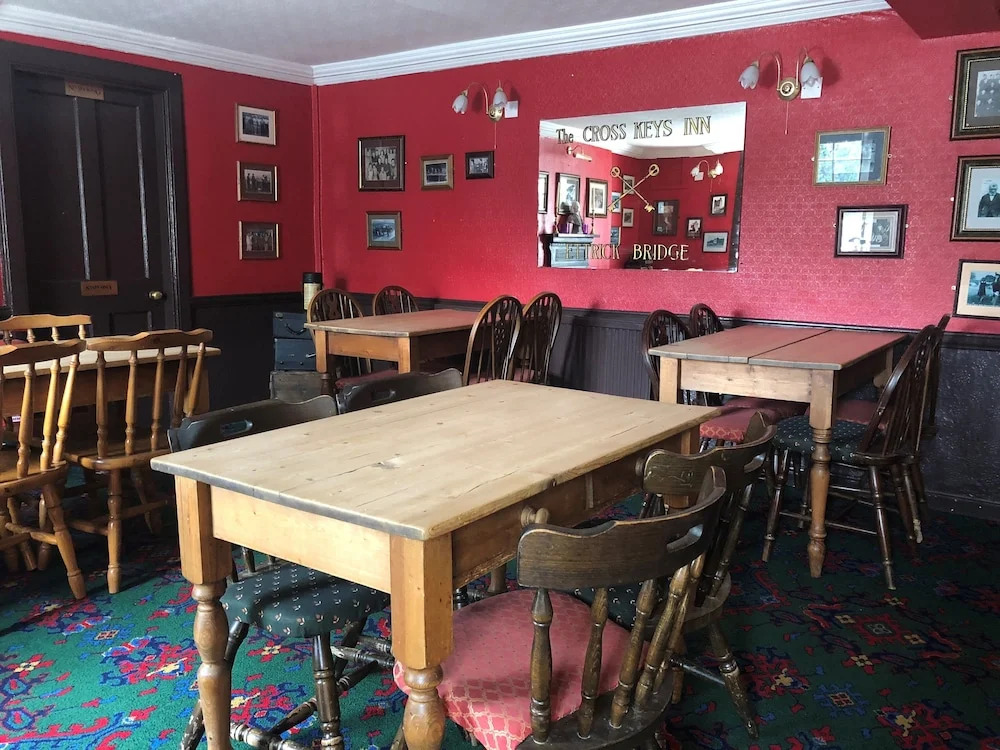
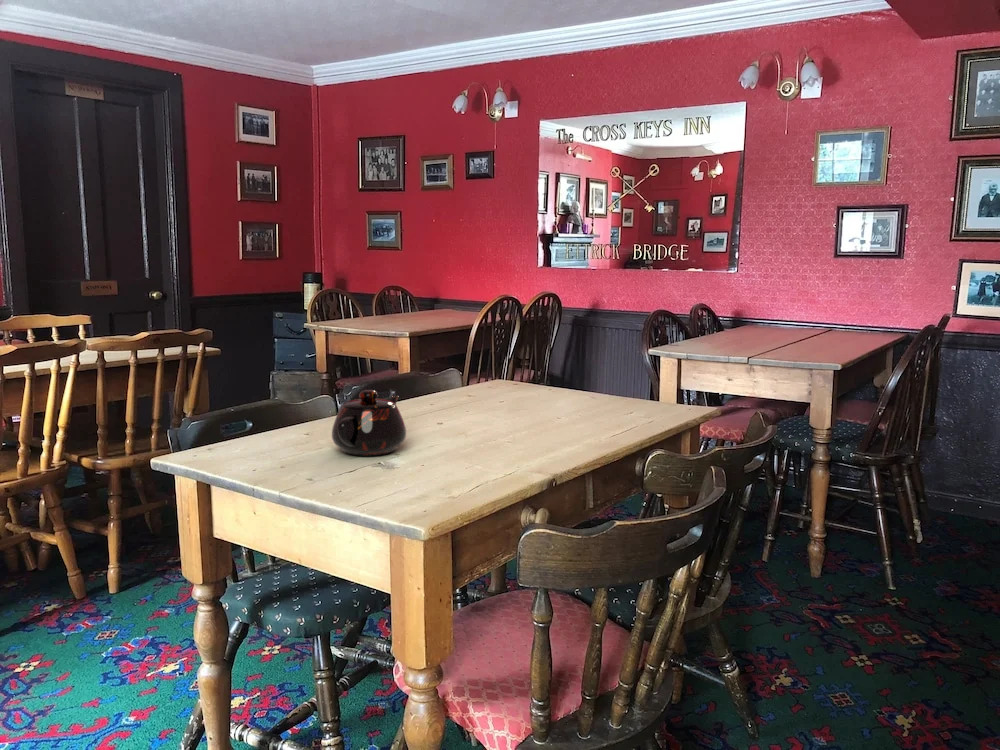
+ teapot [331,389,407,456]
